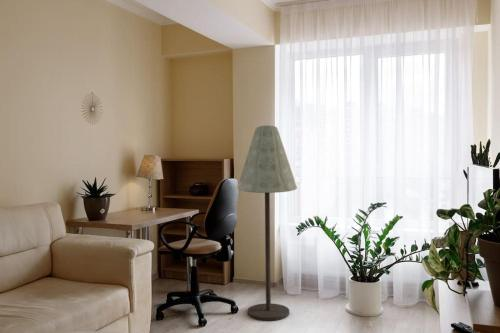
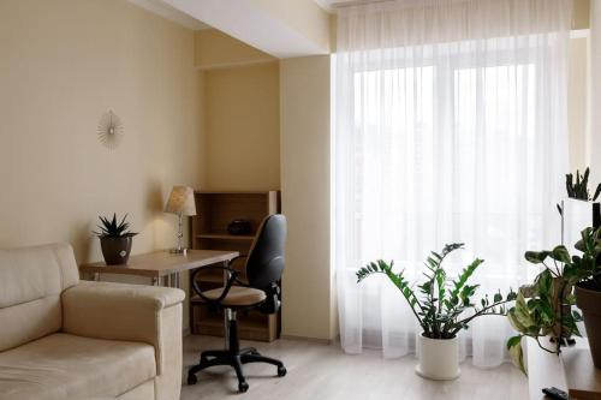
- floor lamp [236,125,298,322]
